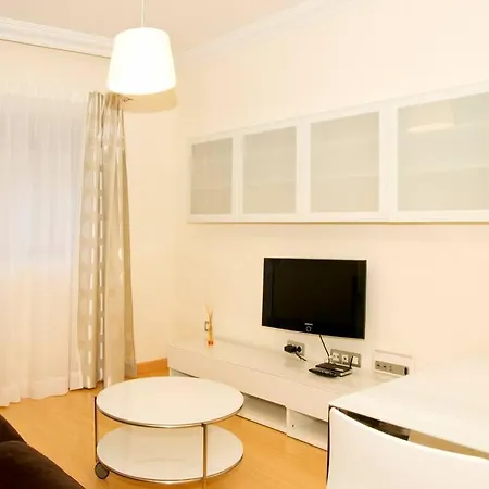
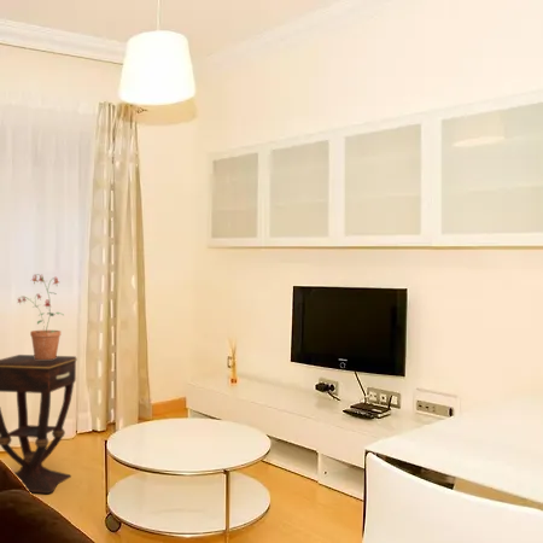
+ potted plant [17,273,64,360]
+ side table [0,354,78,495]
